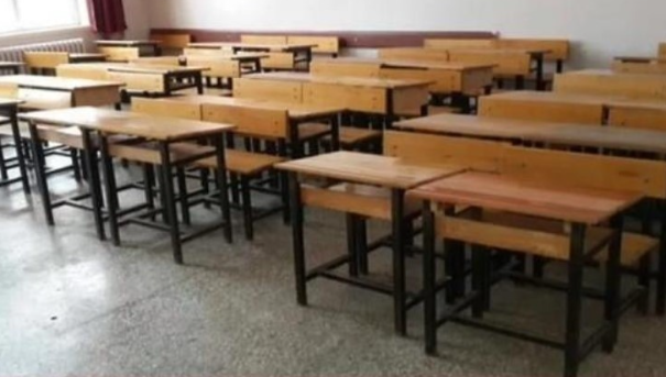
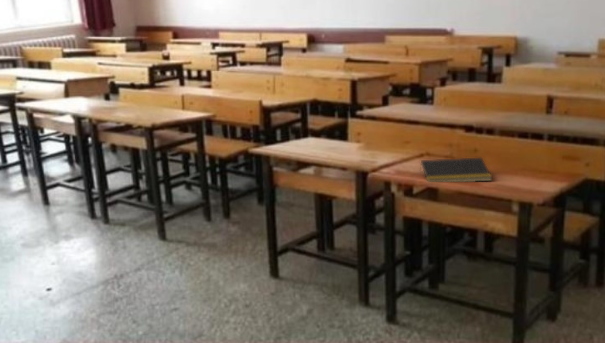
+ notepad [418,157,493,183]
